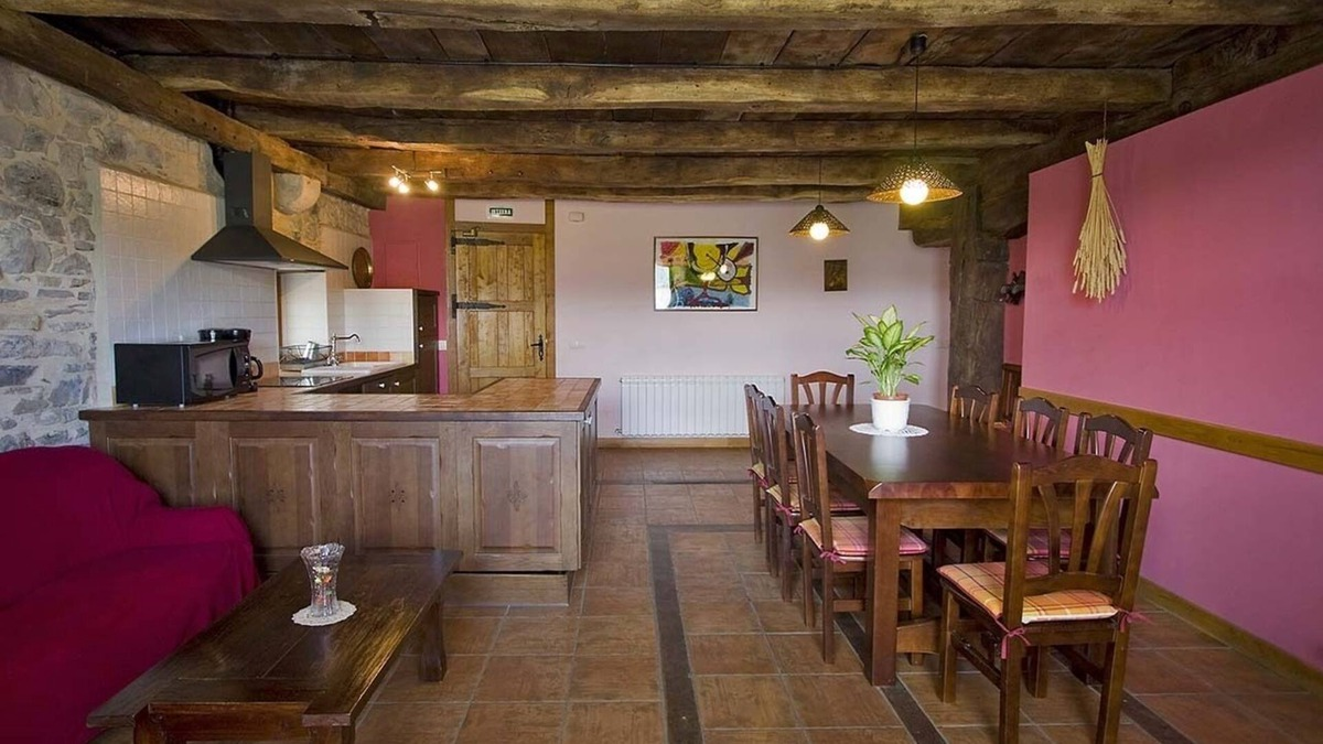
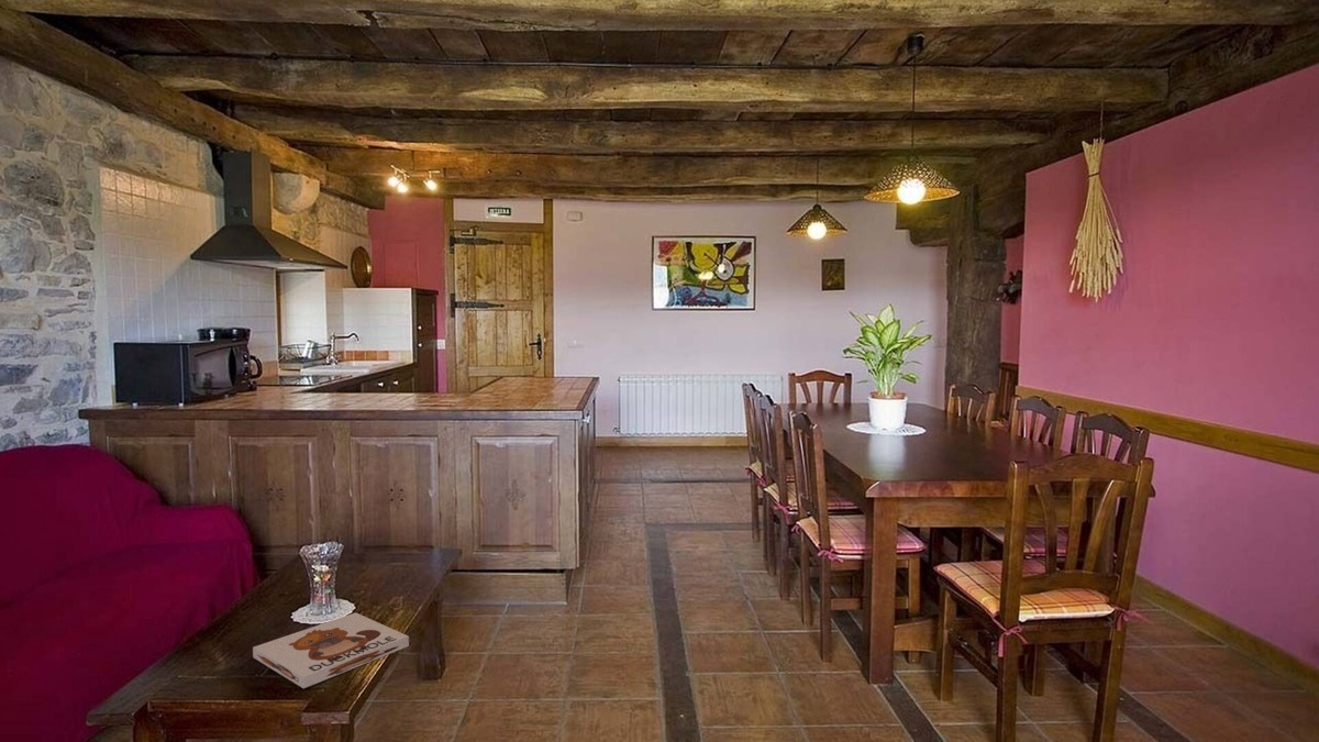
+ board game [252,611,410,689]
